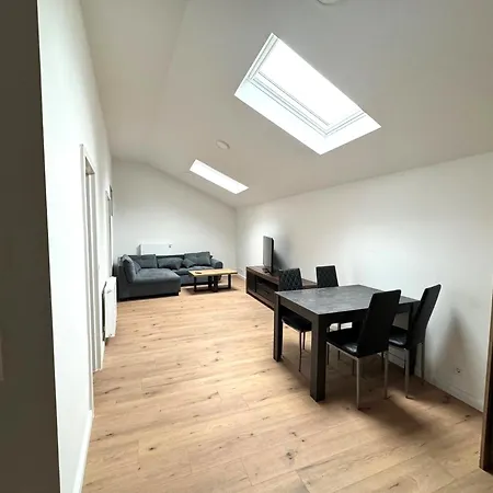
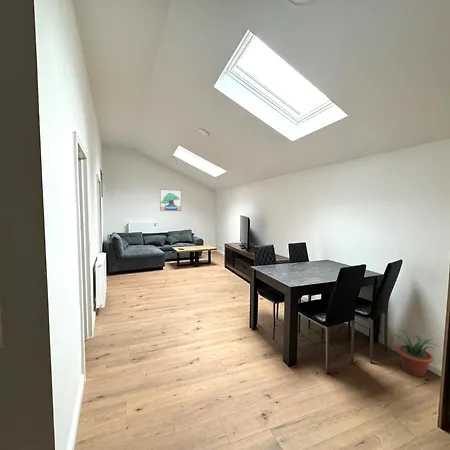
+ potted plant [393,329,438,378]
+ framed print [159,189,182,212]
